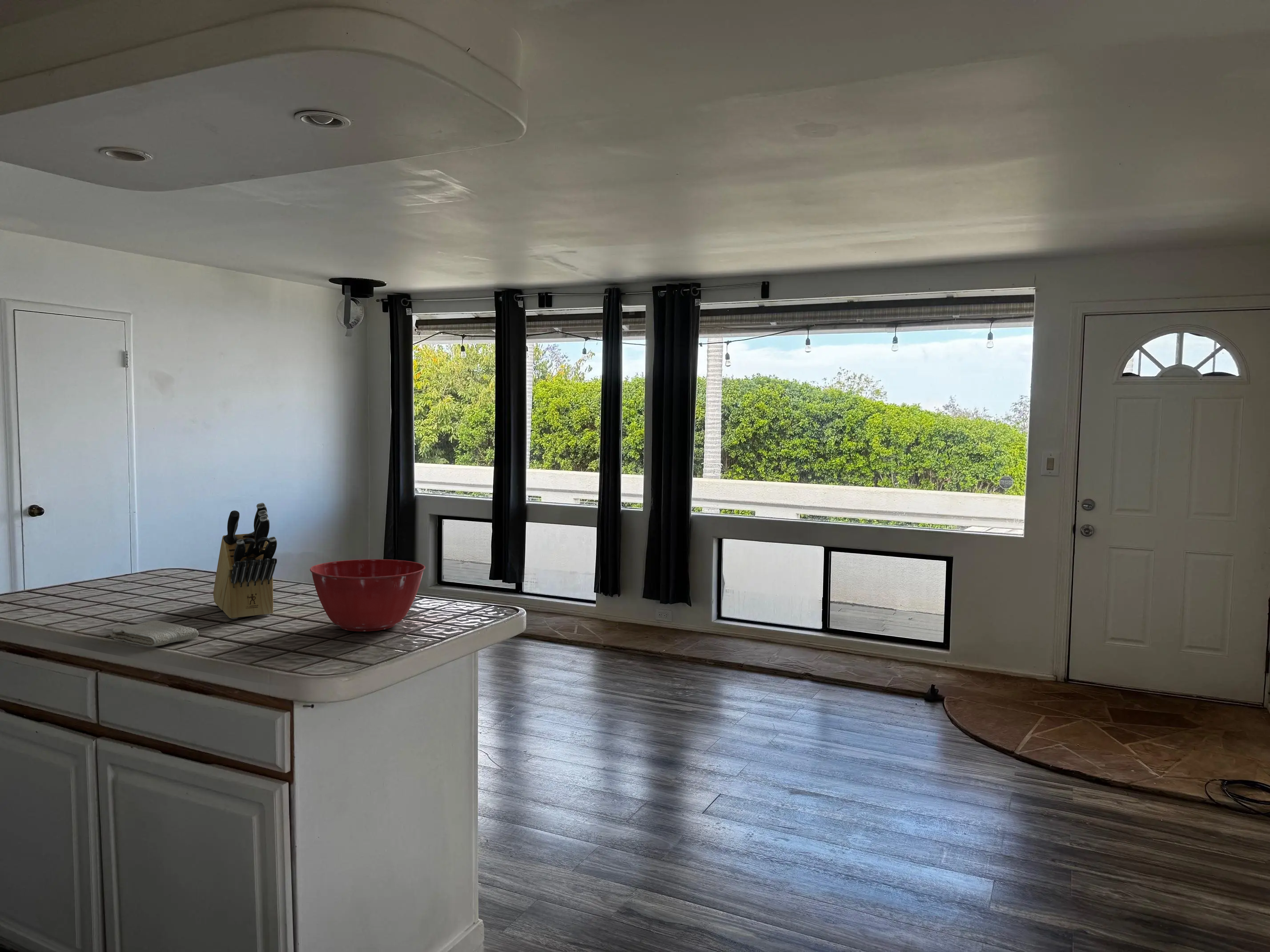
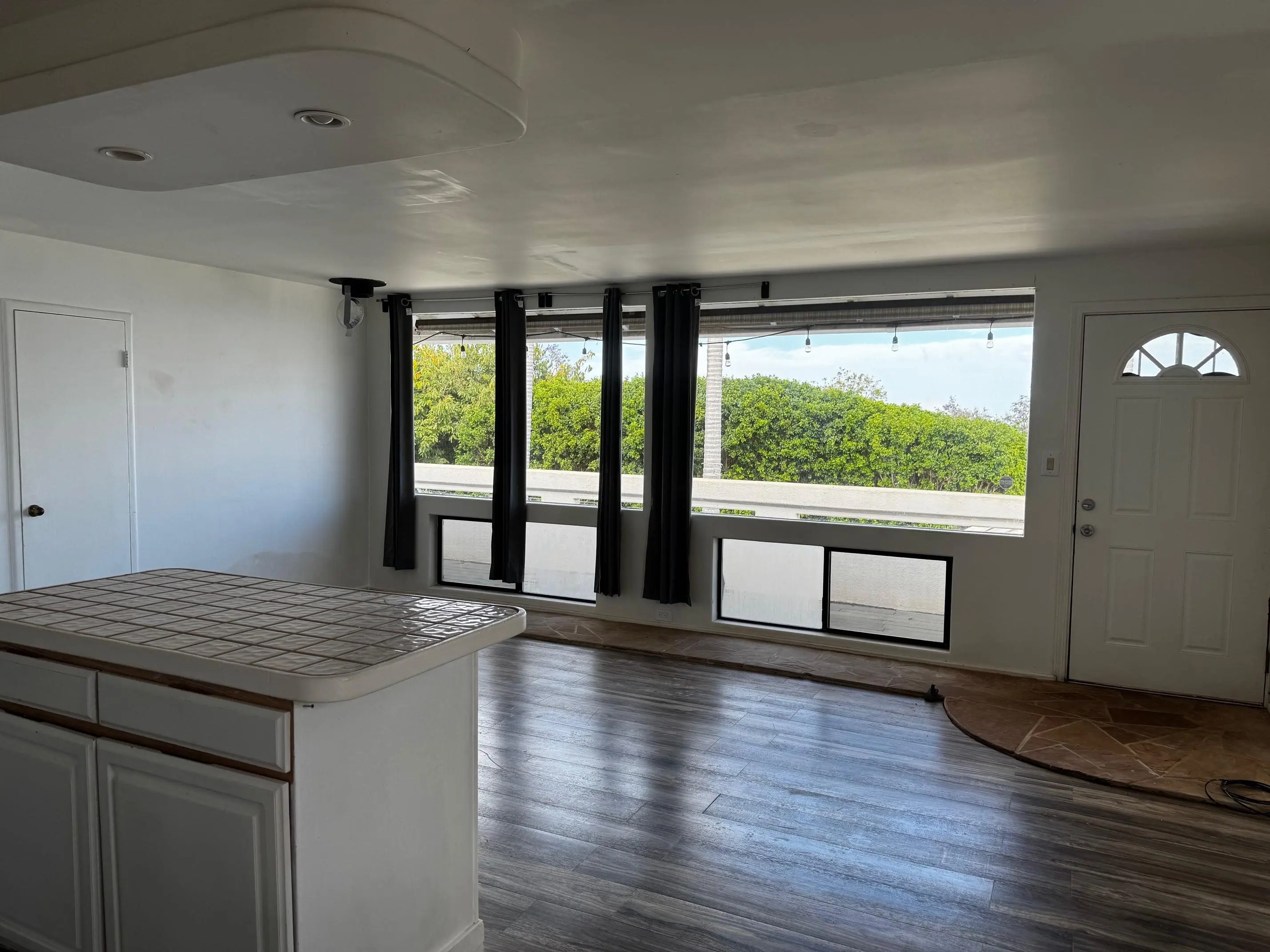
- washcloth [110,620,199,648]
- mixing bowl [309,559,426,632]
- knife block [213,502,277,620]
